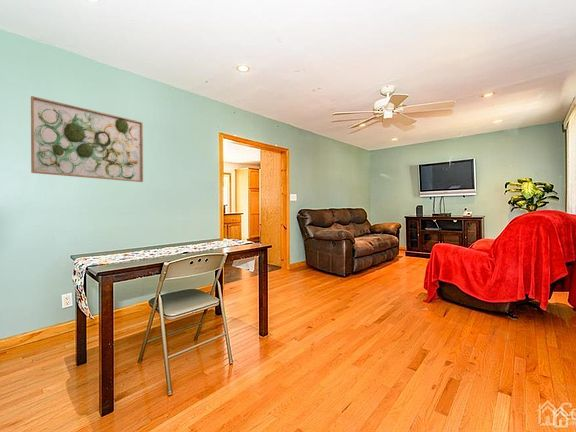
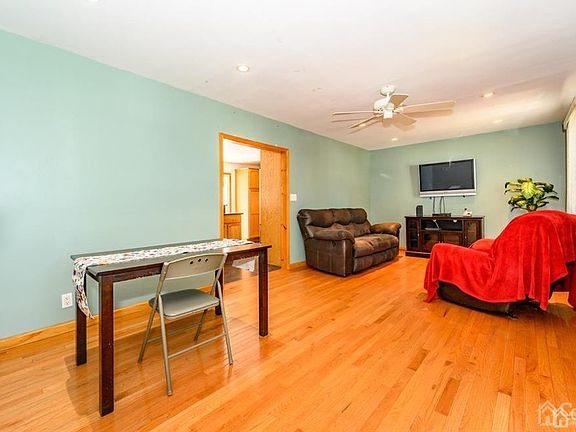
- wall art [30,95,144,183]
